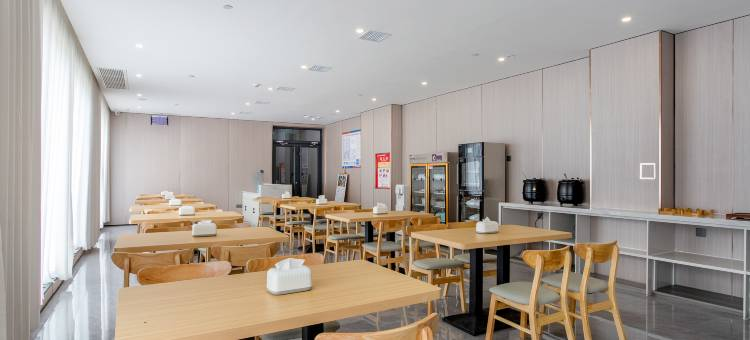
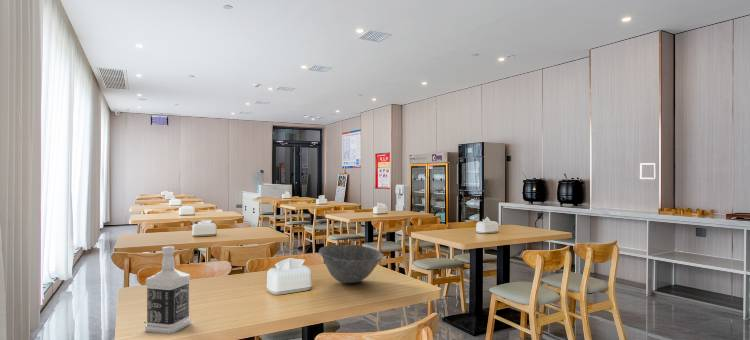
+ bowl [318,244,385,284]
+ bottle [144,245,192,335]
